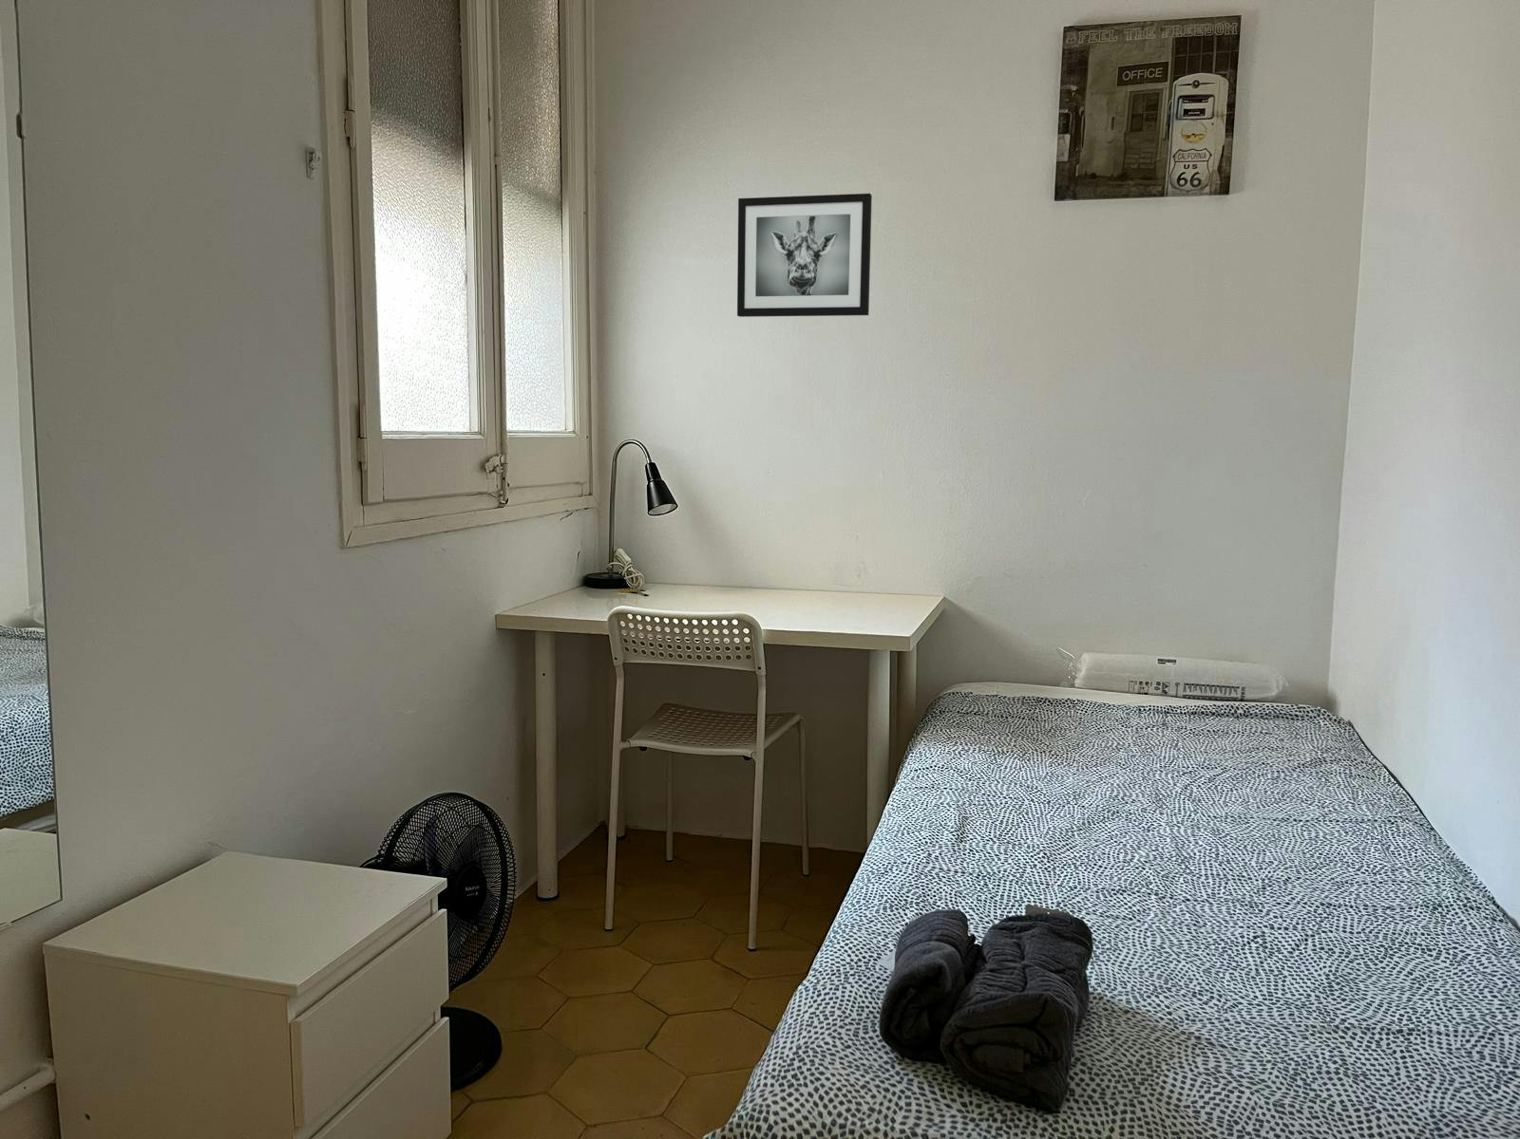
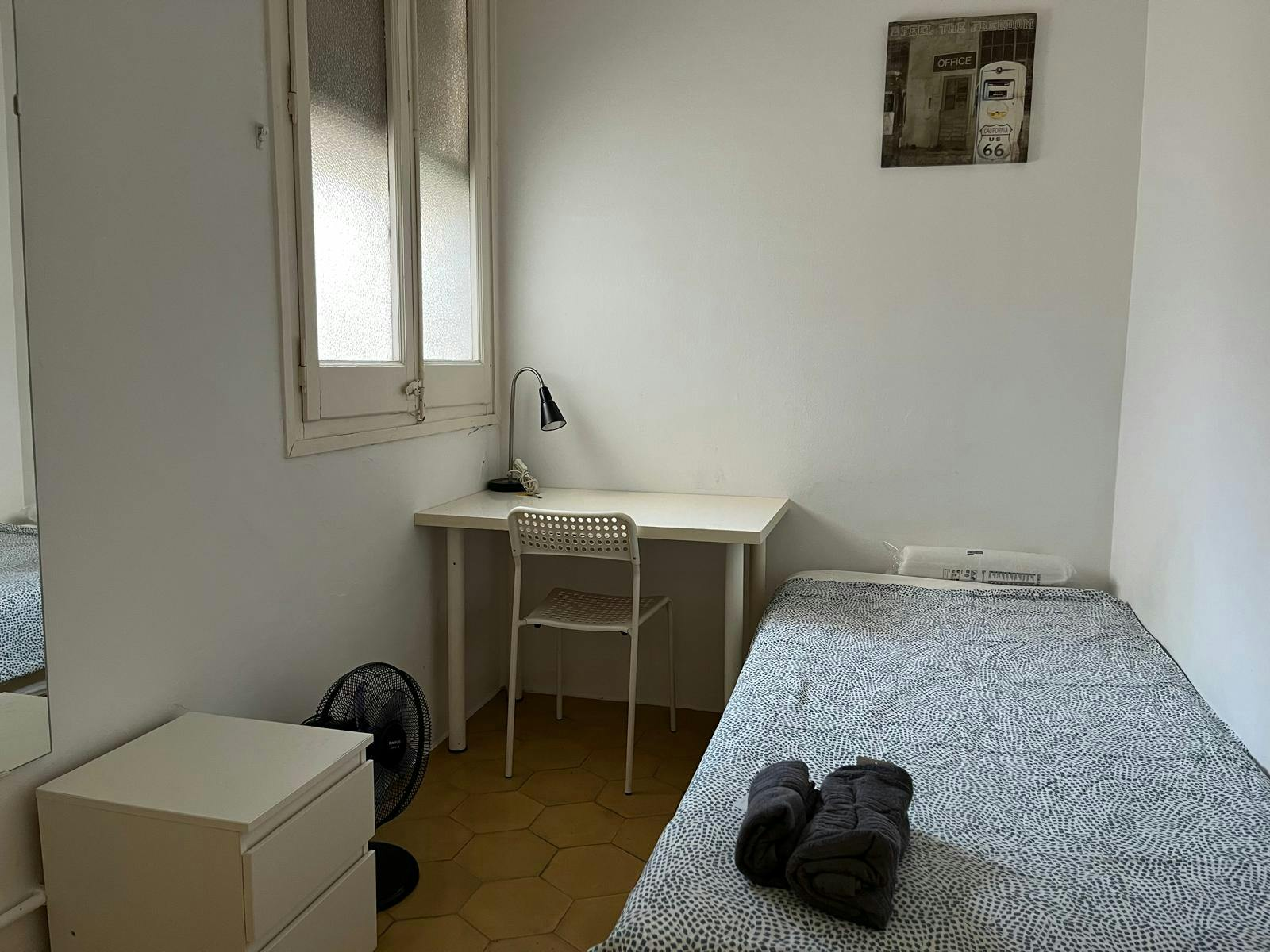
- wall art [736,193,873,318]
